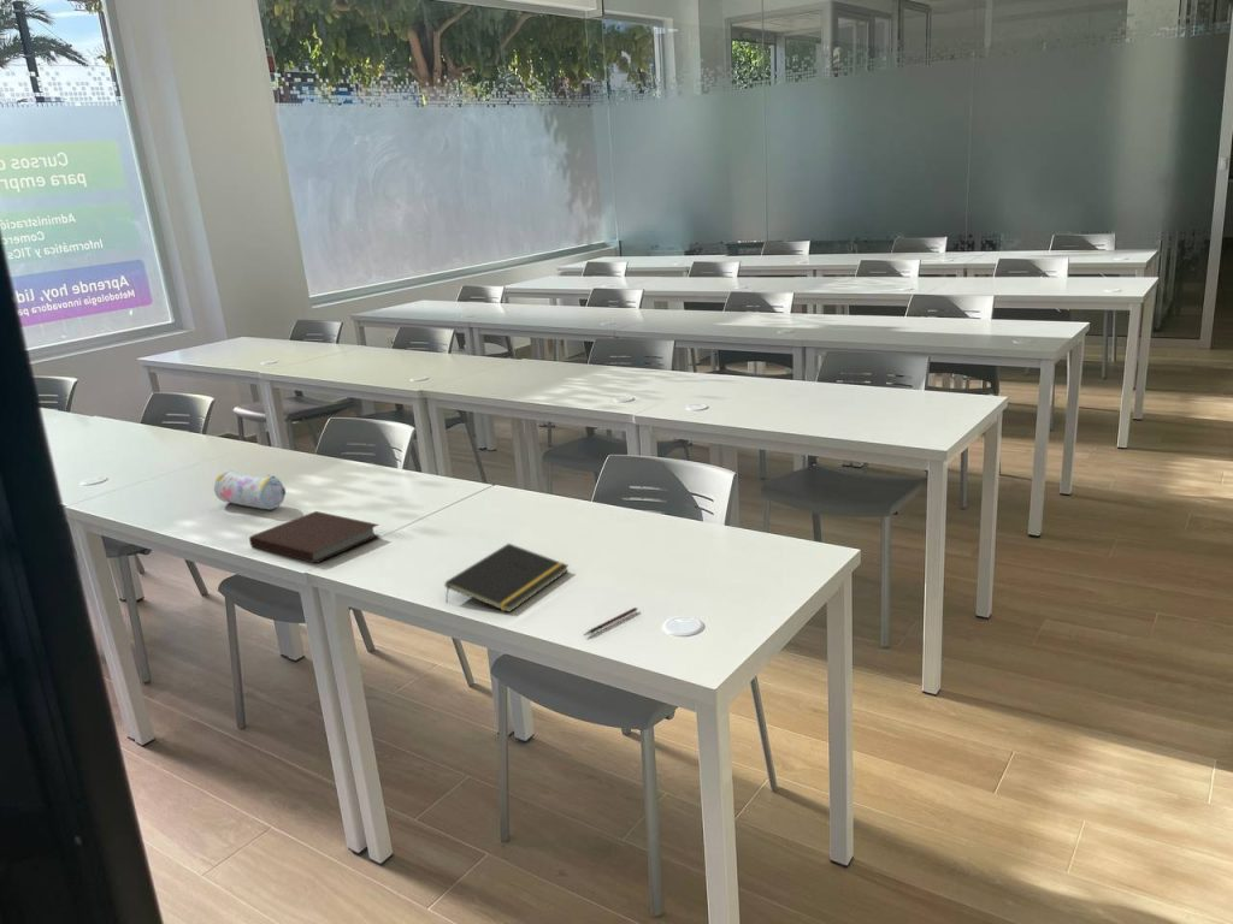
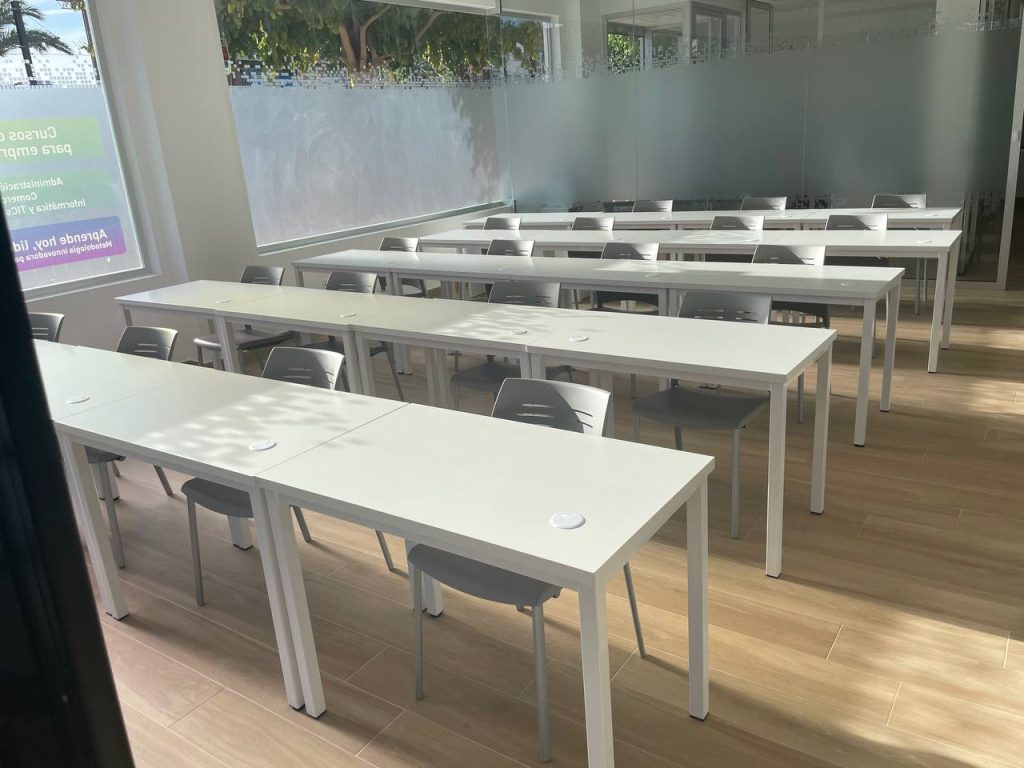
- notepad [444,543,570,614]
- pencil case [213,469,287,510]
- notebook [248,510,382,564]
- pen [583,606,639,636]
